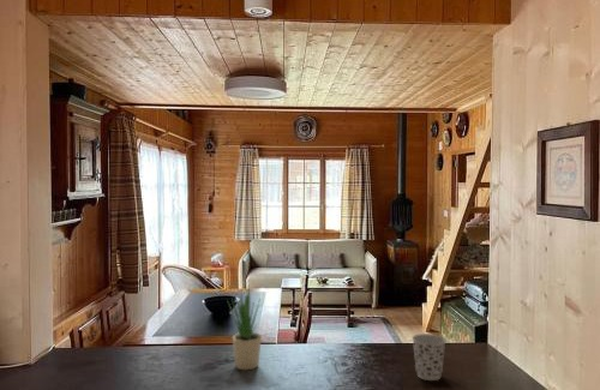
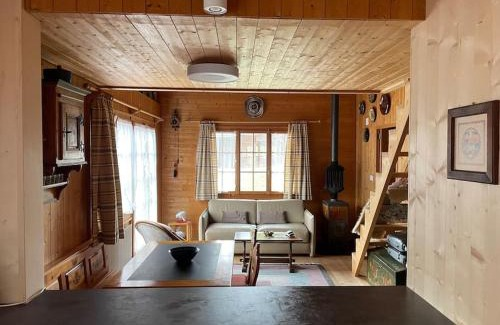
- cup [410,332,448,382]
- potted plant [226,283,263,371]
